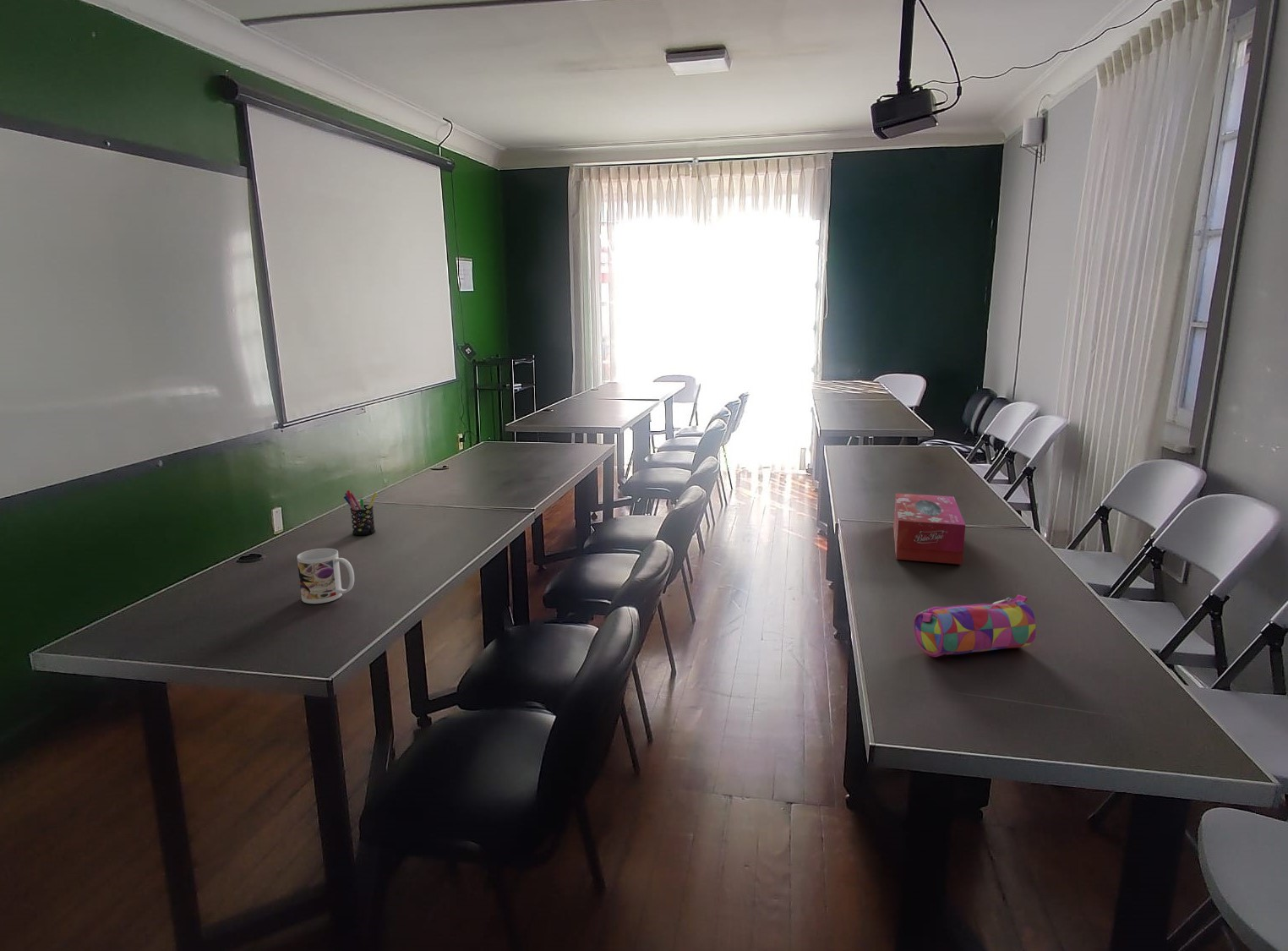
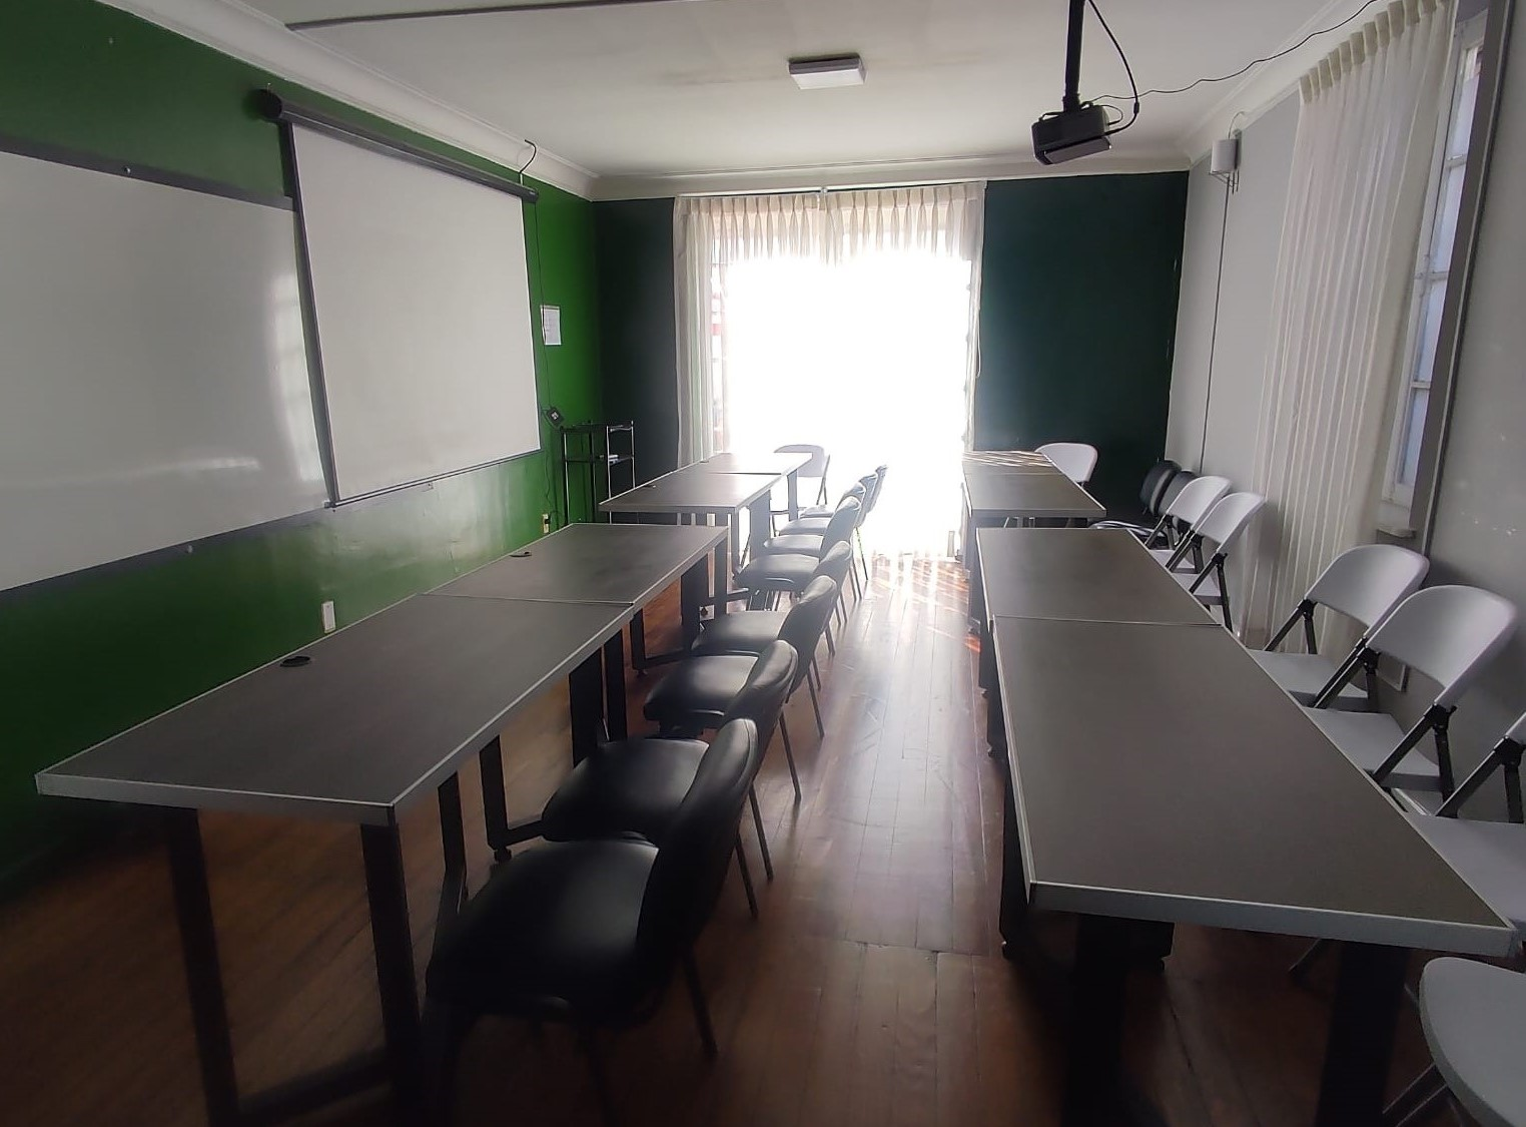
- pen holder [343,489,378,536]
- pencil case [913,594,1037,658]
- mug [296,548,355,604]
- tissue box [892,493,966,566]
